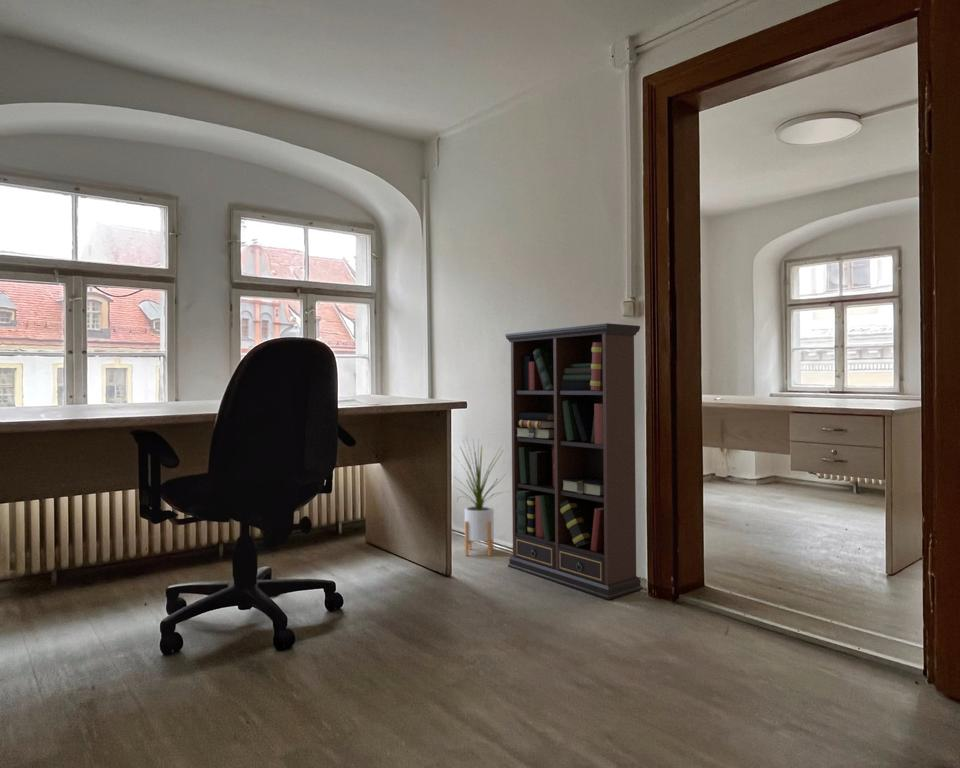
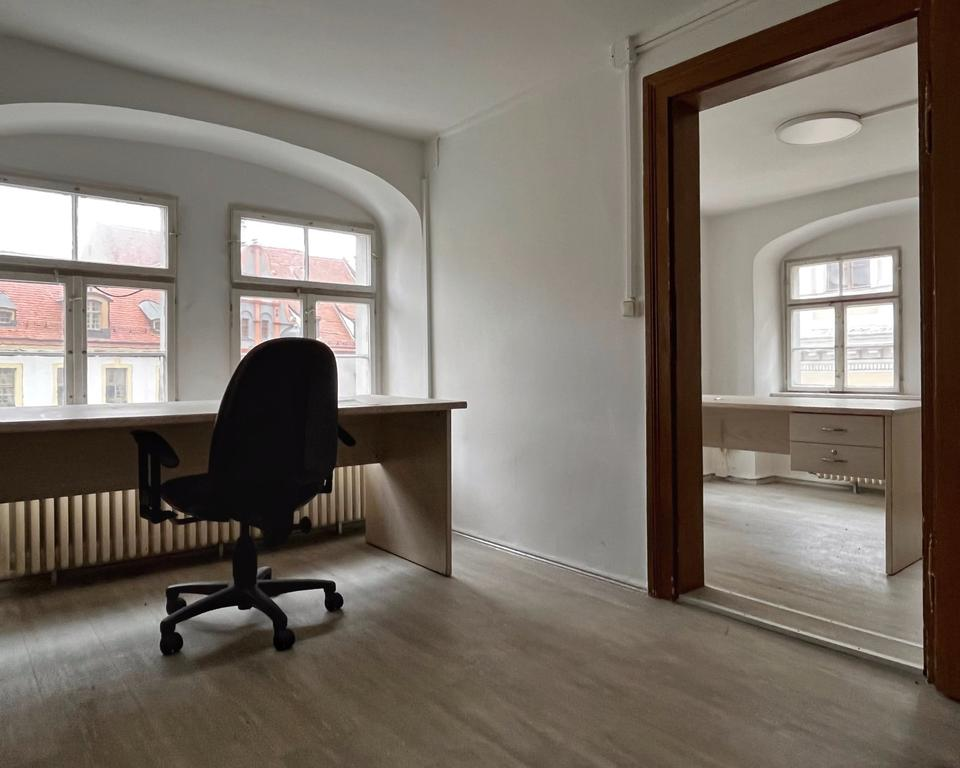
- bookcase [504,322,643,601]
- house plant [451,437,511,557]
